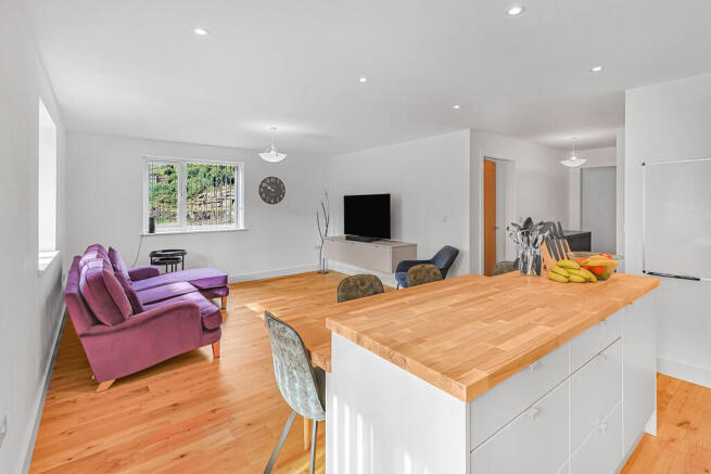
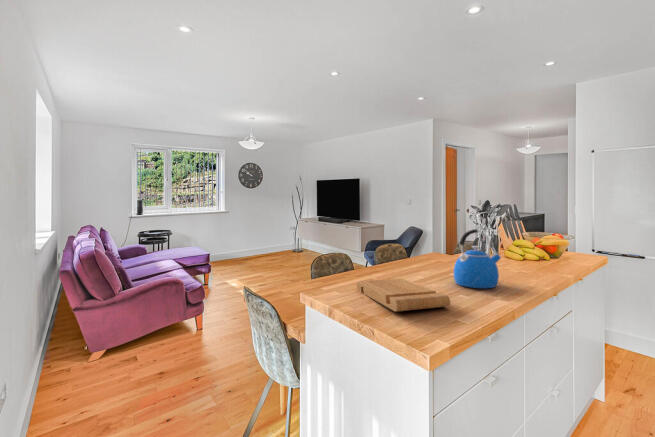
+ kettle [453,228,502,289]
+ cutting board [356,278,451,313]
